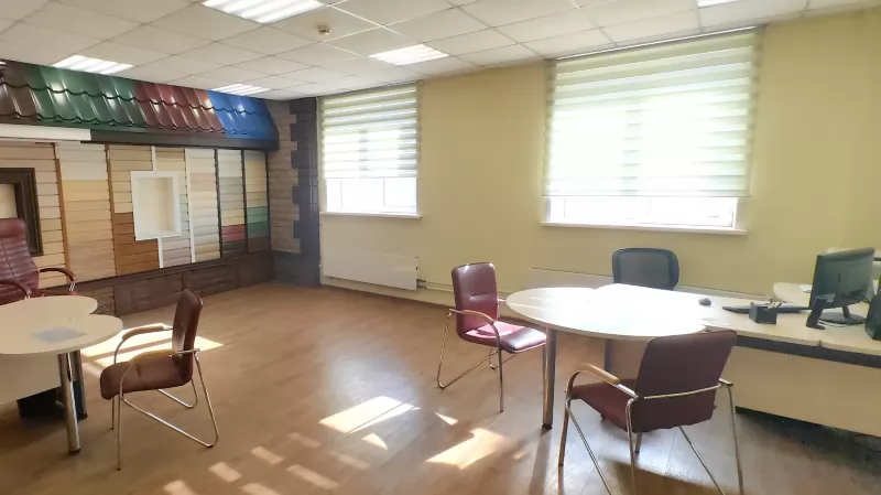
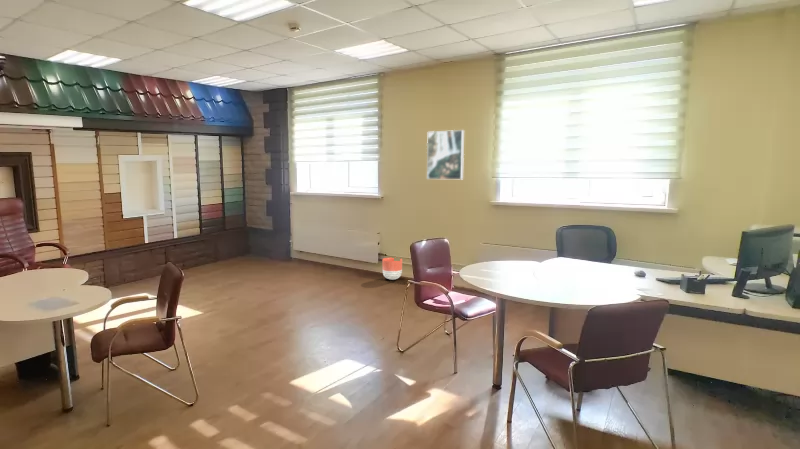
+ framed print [426,129,465,180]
+ planter [381,256,403,281]
